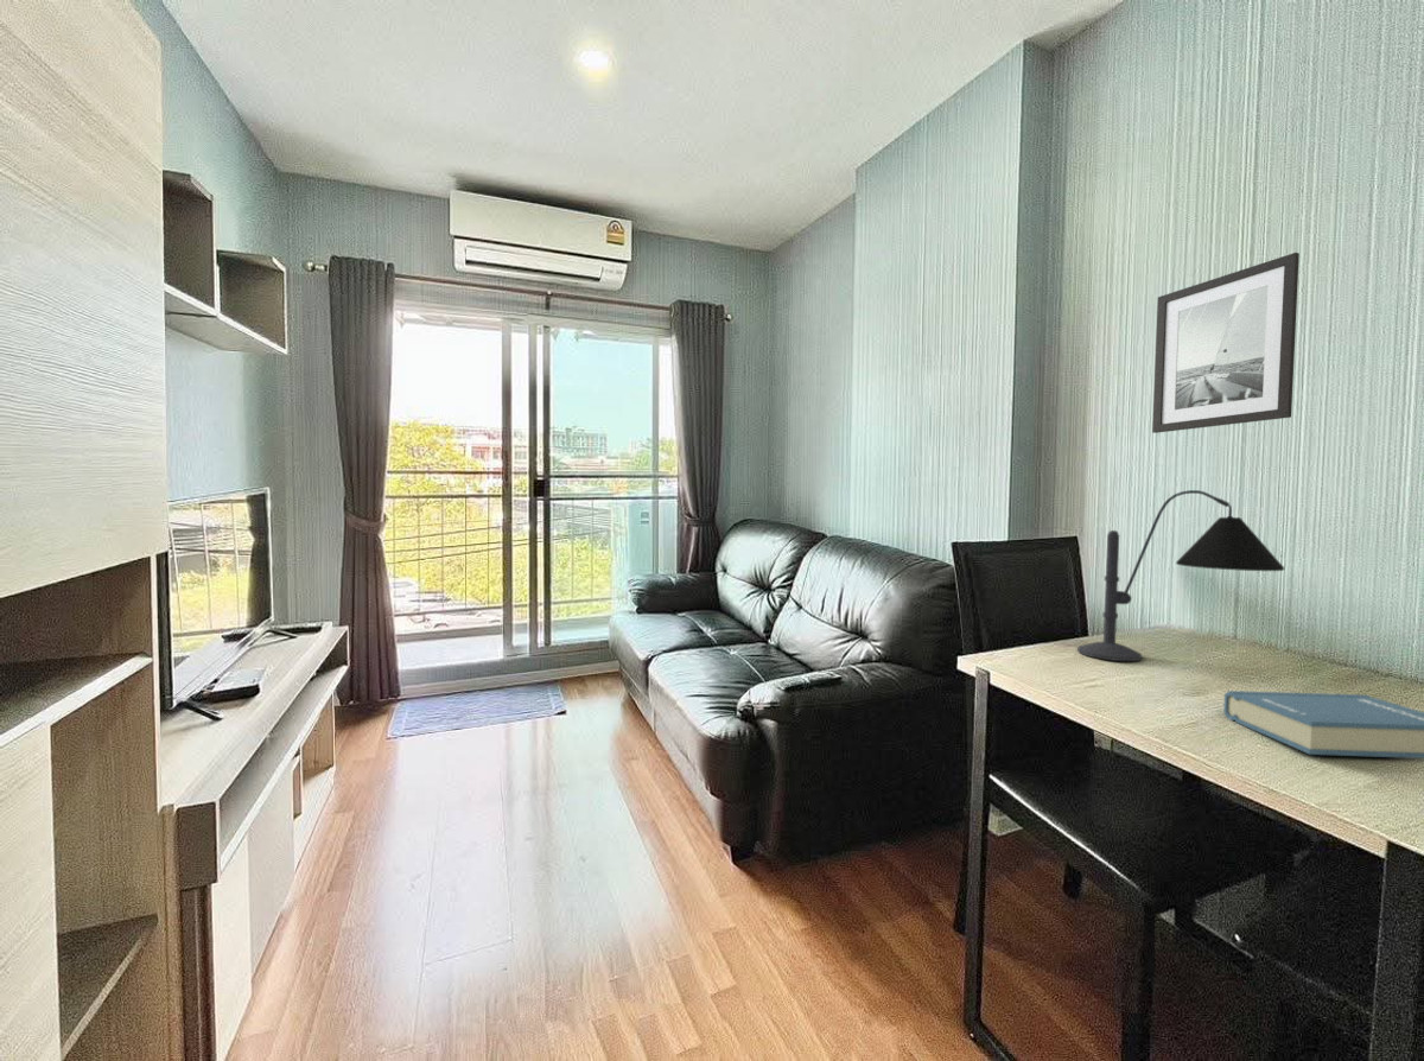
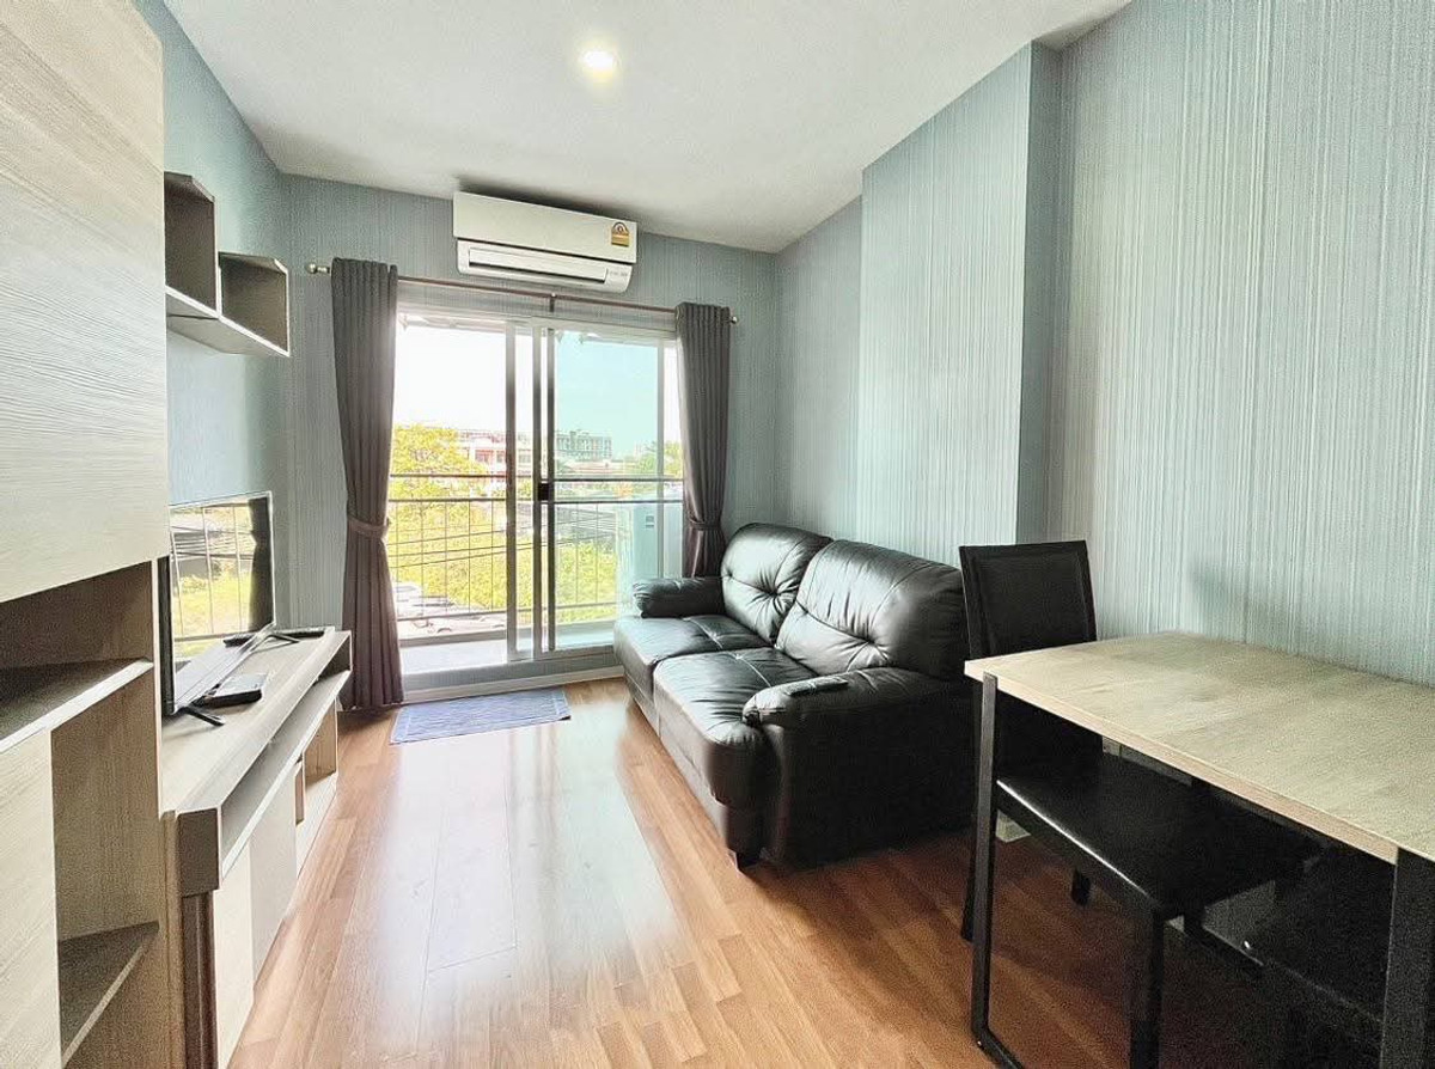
- book [1222,690,1424,760]
- wall art [1151,252,1301,434]
- desk lamp [1076,489,1285,662]
